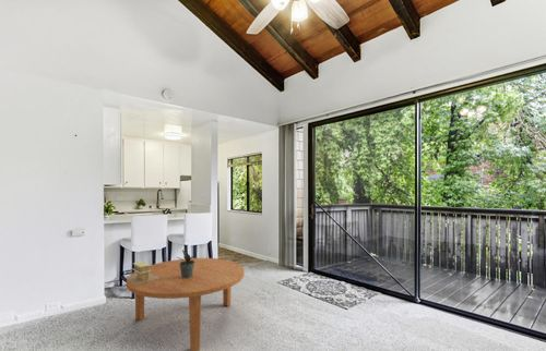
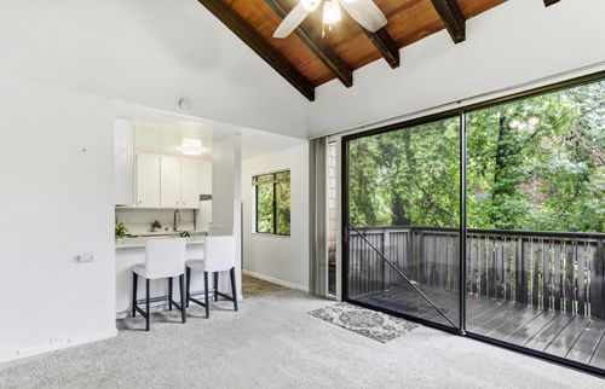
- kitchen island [123,261,159,285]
- coffee table [126,257,246,351]
- potted plant [176,249,194,278]
